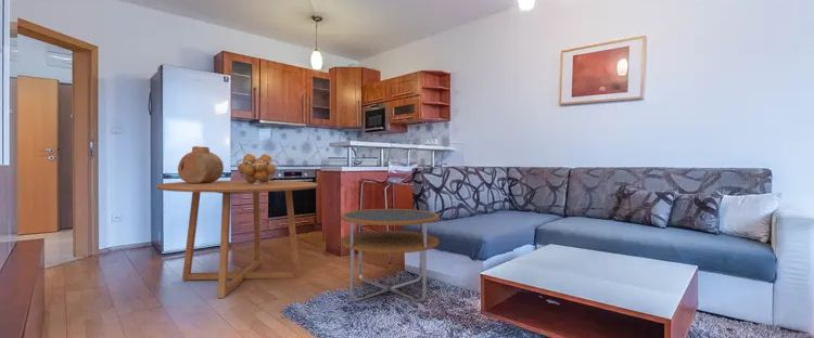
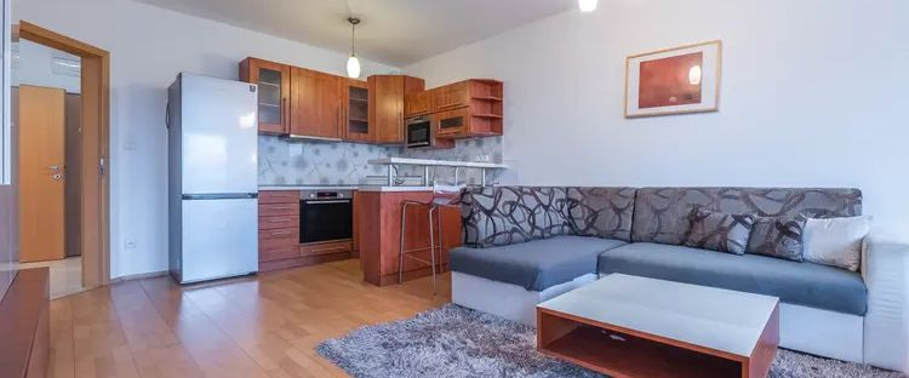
- vase [177,145,225,183]
- side table [340,208,440,302]
- dining table [155,180,319,299]
- fruit basket [236,153,280,184]
